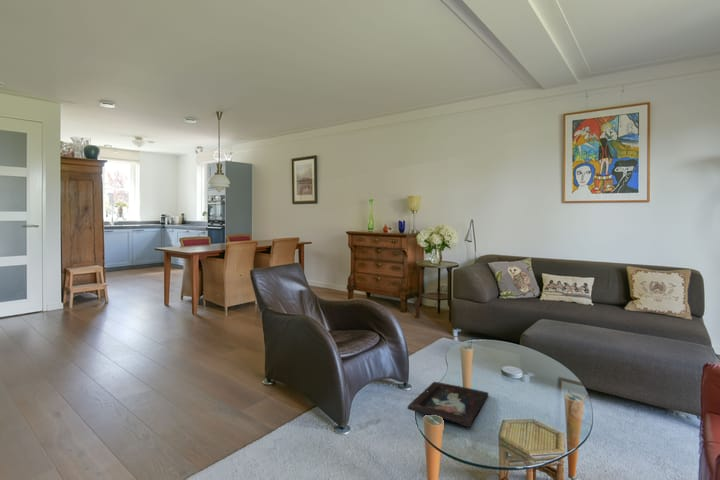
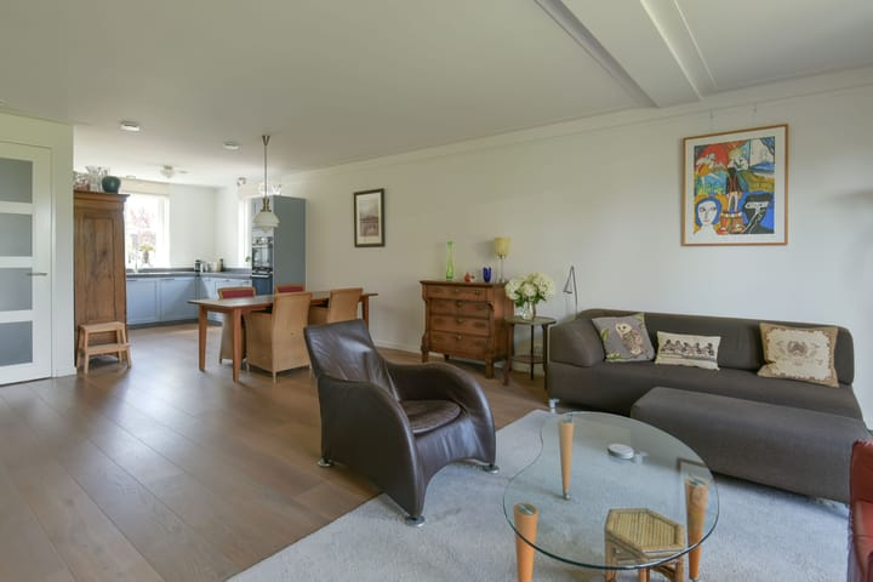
- decorative tray [406,381,489,428]
